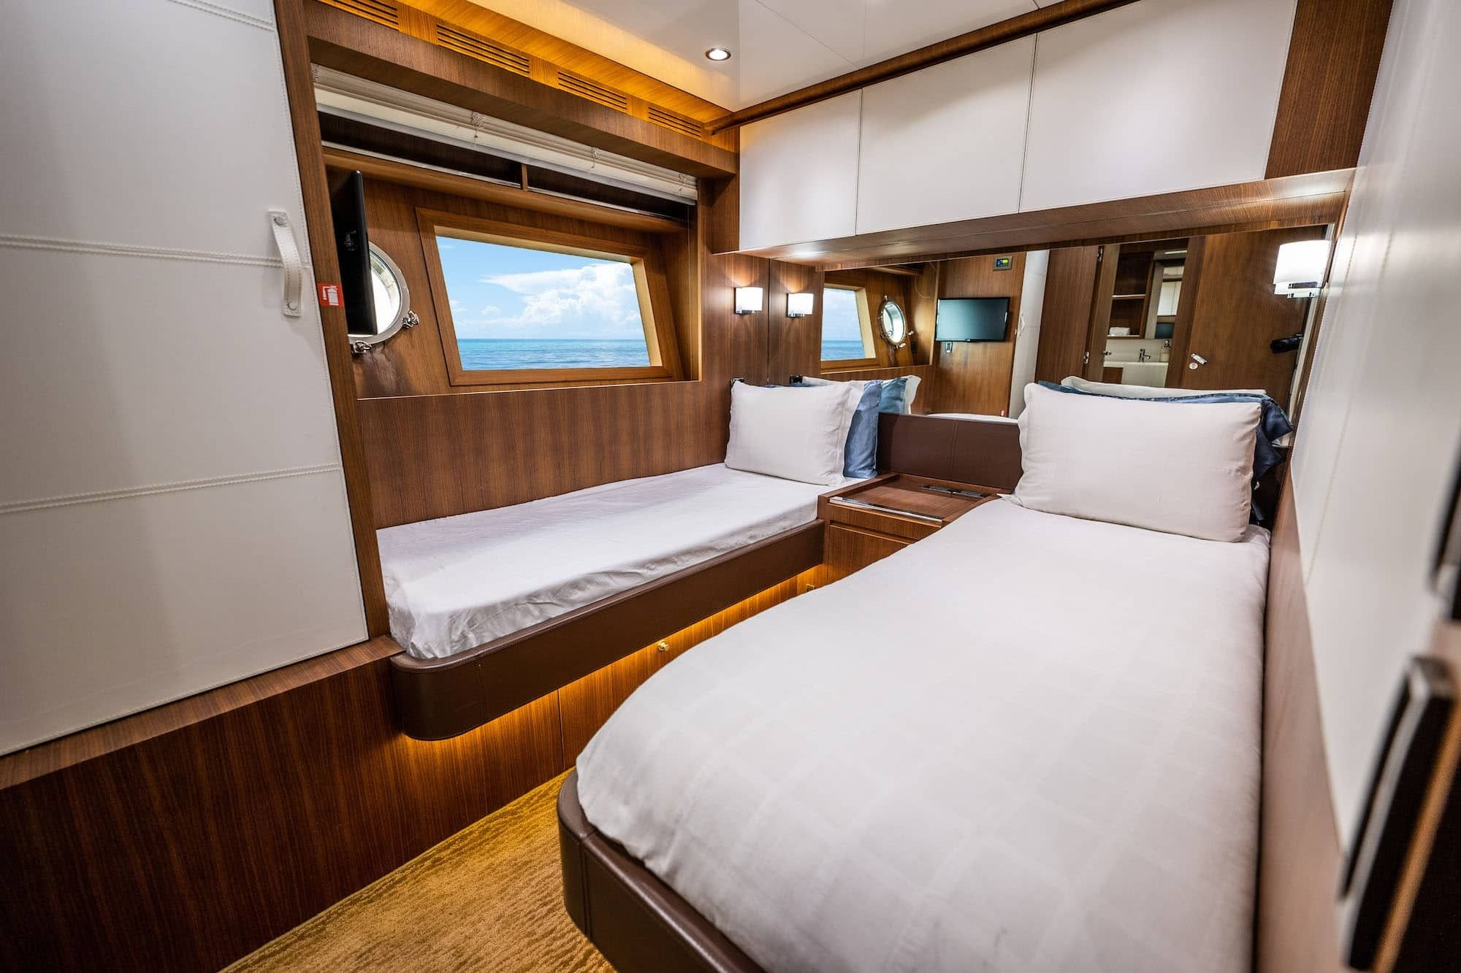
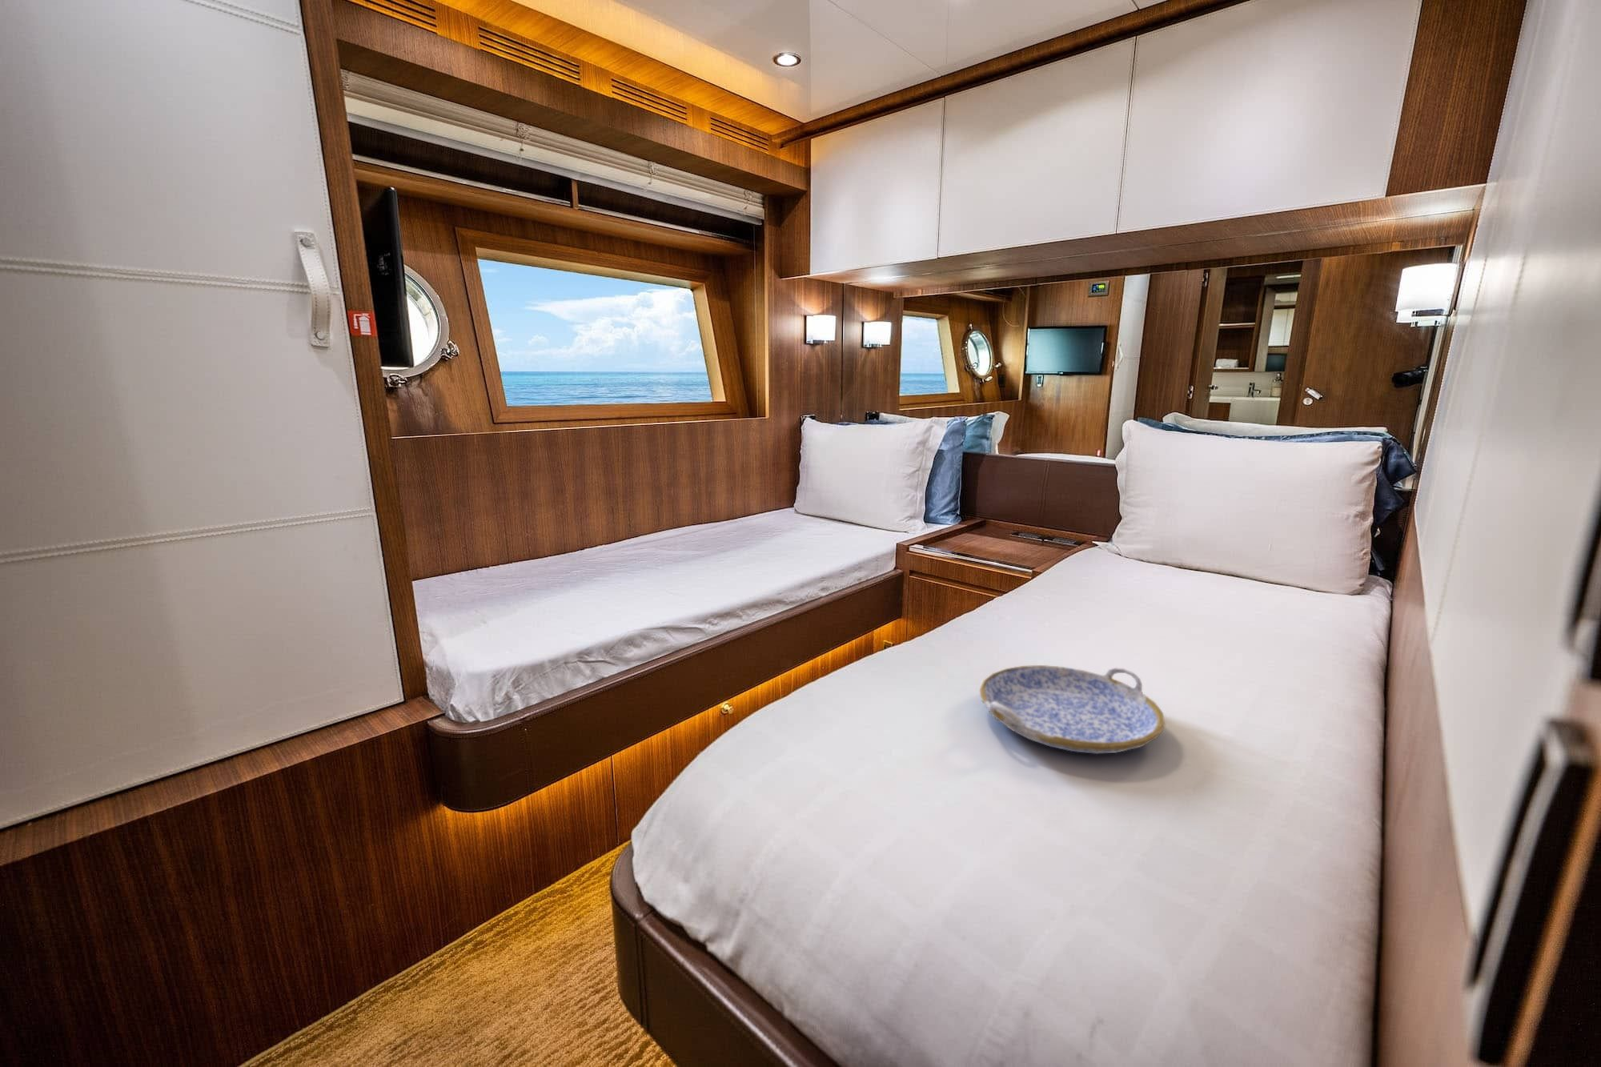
+ serving tray [978,664,1167,755]
